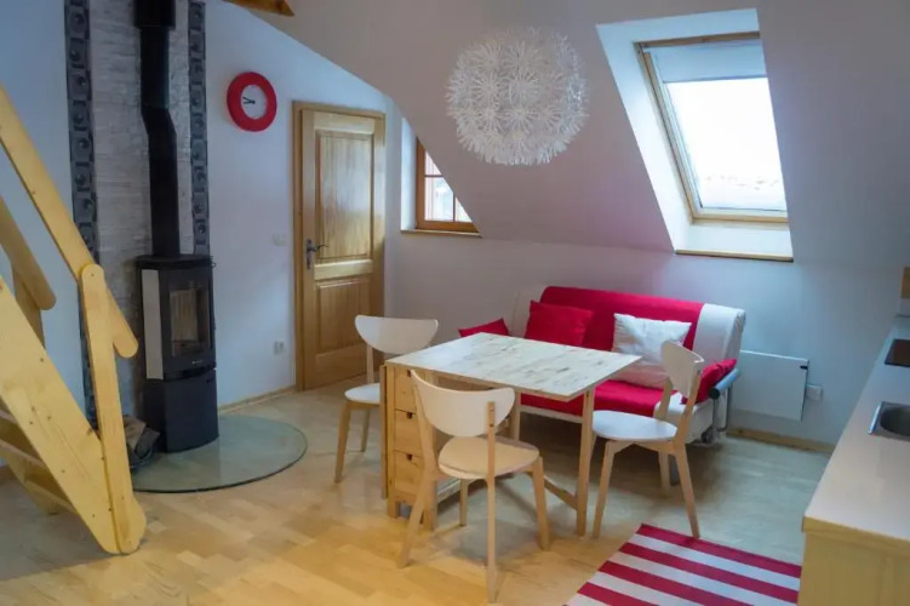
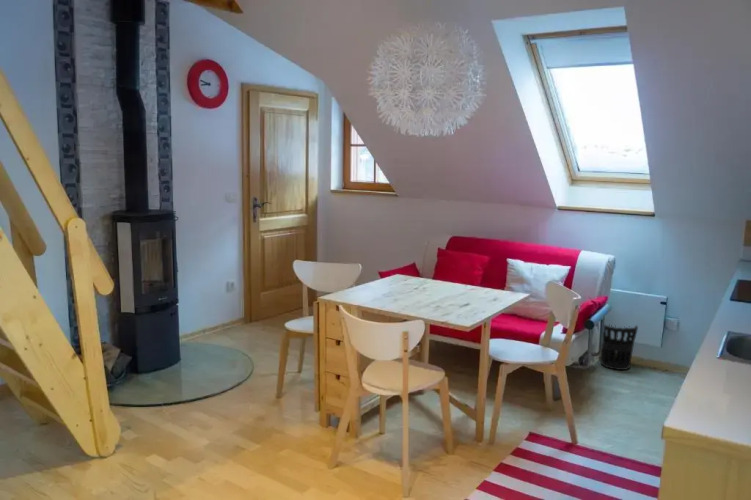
+ wastebasket [600,324,639,371]
